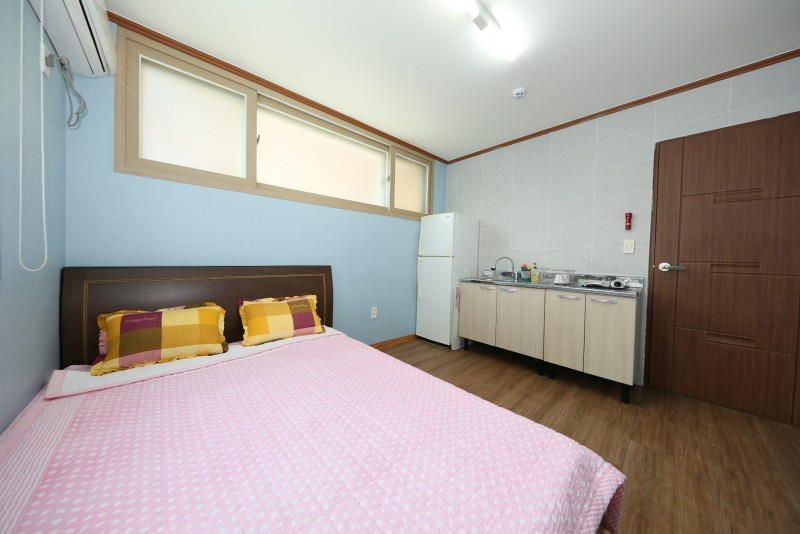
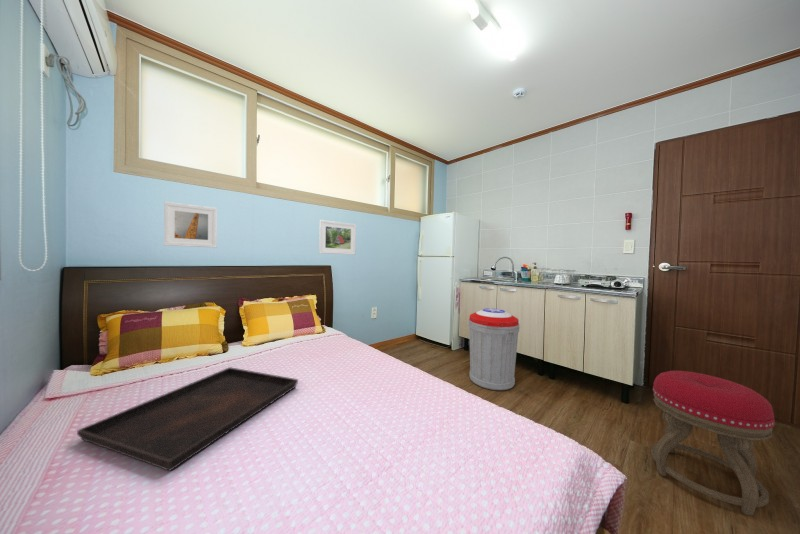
+ serving tray [76,366,299,472]
+ trash can [467,307,521,391]
+ stool [650,370,776,517]
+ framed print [163,201,218,249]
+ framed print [318,219,357,256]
